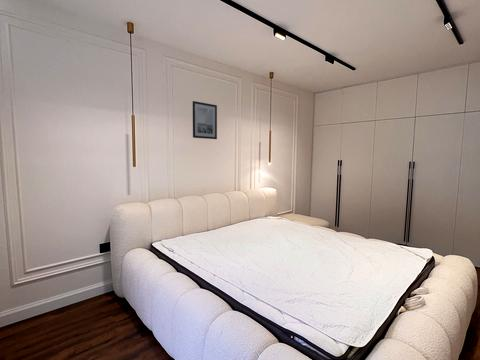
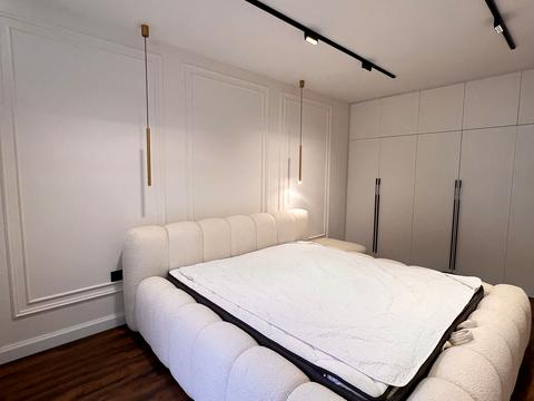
- wall art [192,100,218,140]
